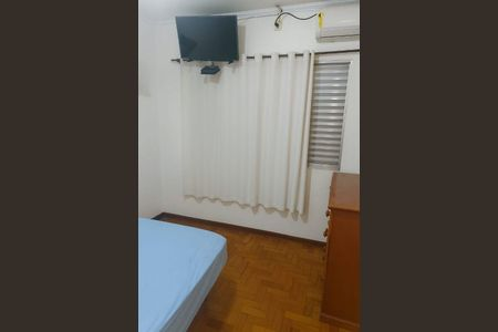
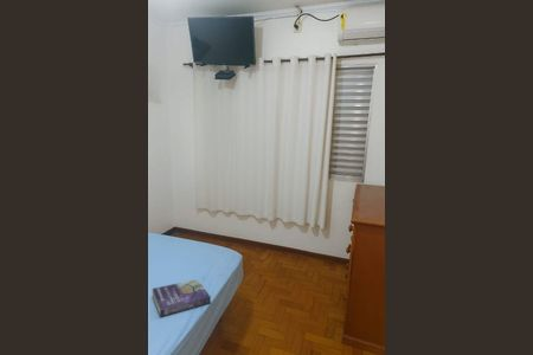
+ book [152,279,212,317]
